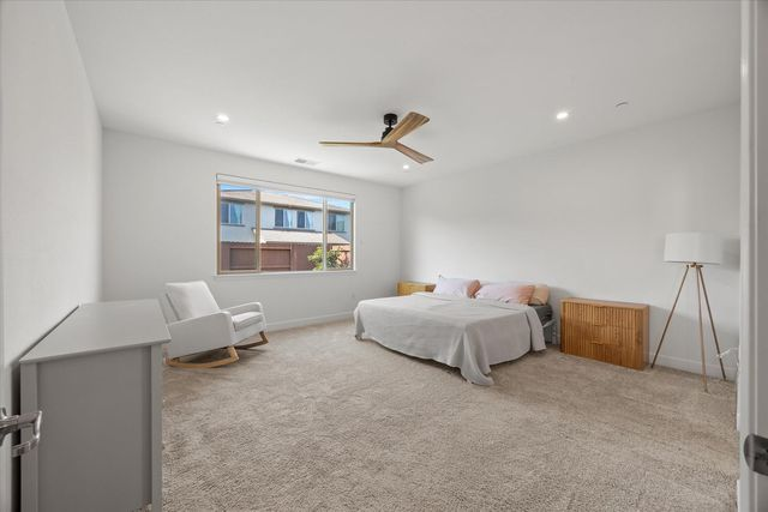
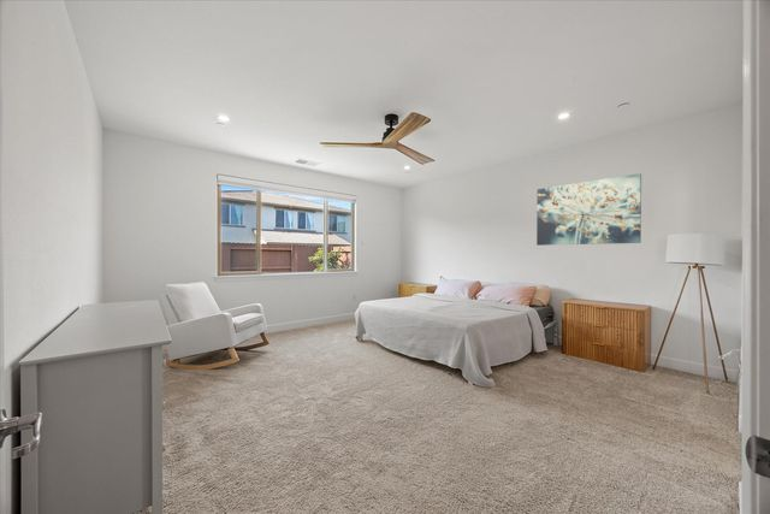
+ wall art [535,172,642,247]
